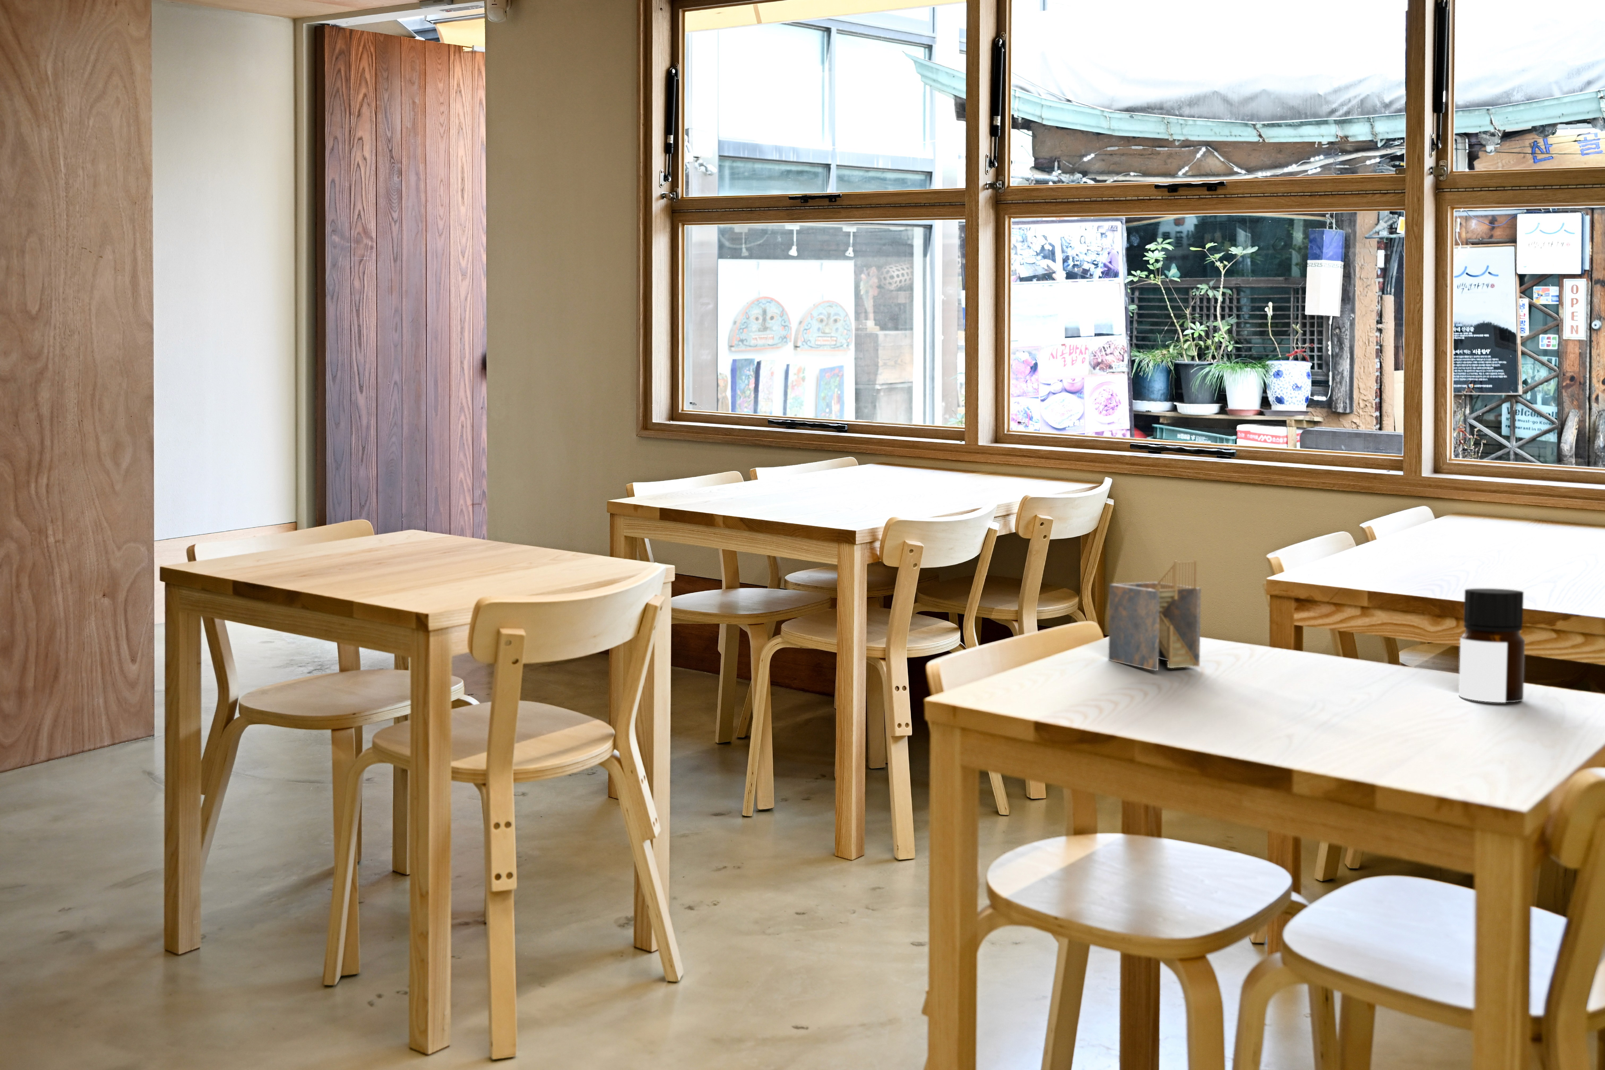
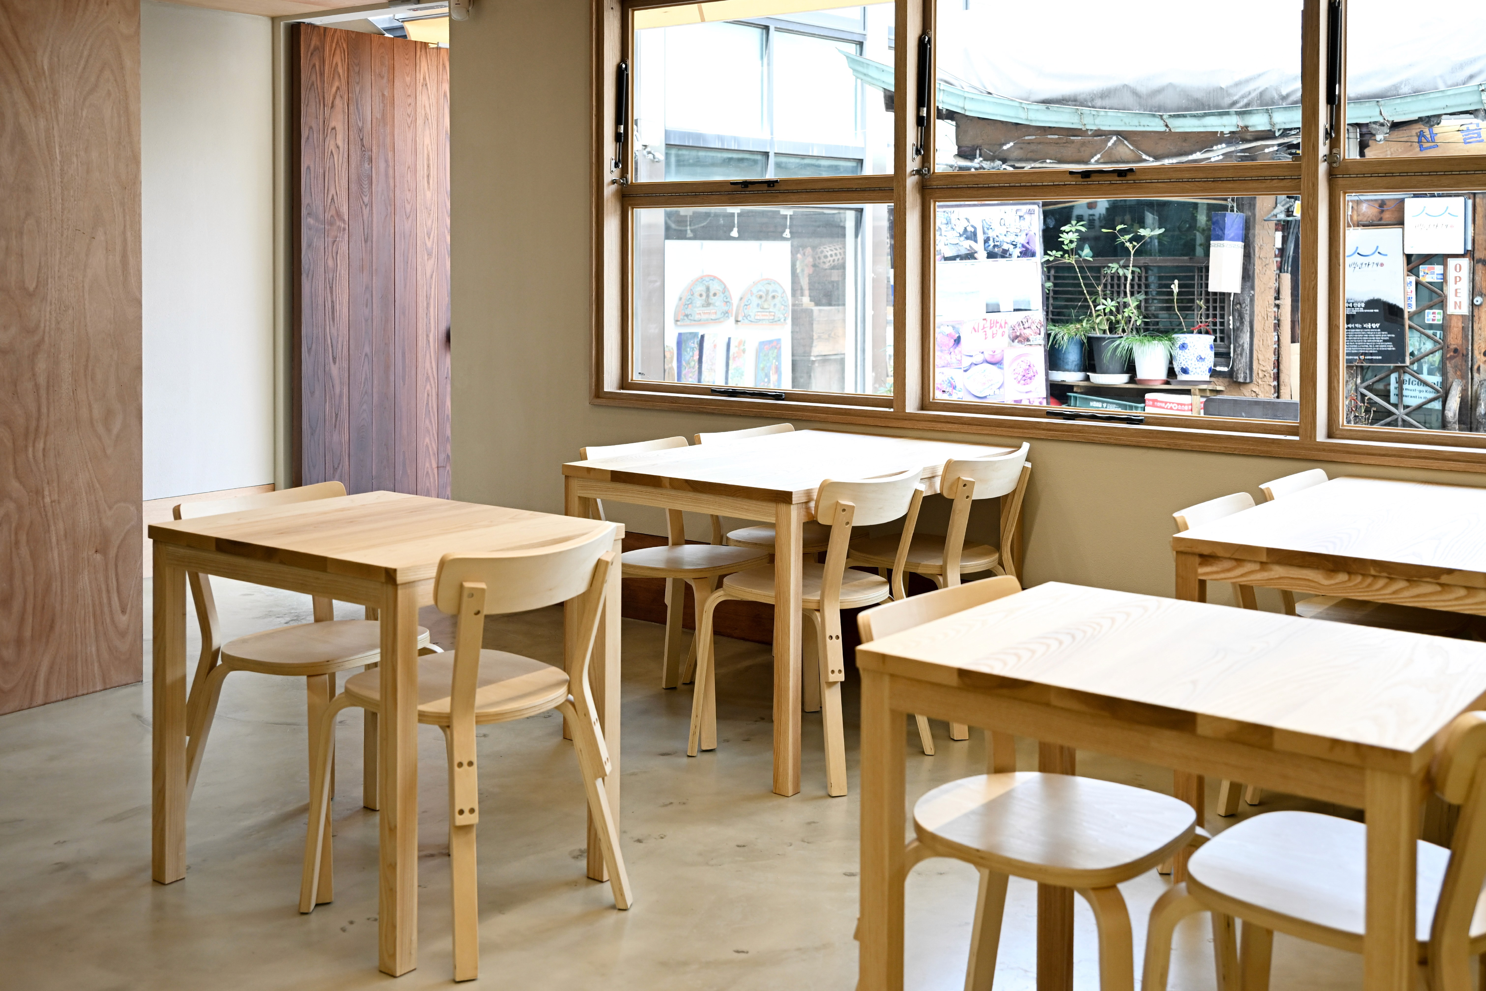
- bottle [1458,588,1525,703]
- napkin holder [1108,560,1201,671]
